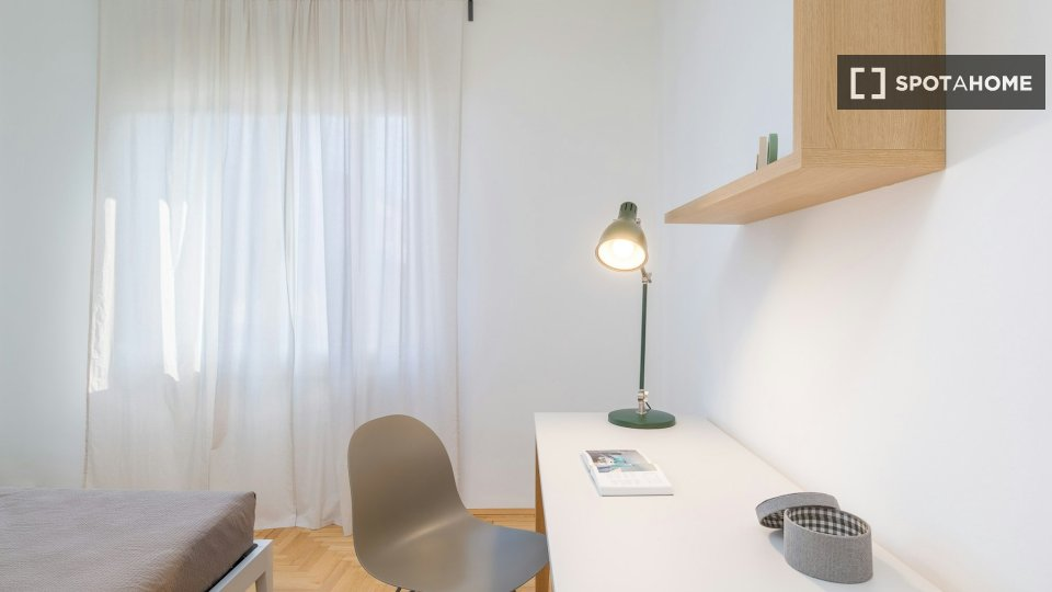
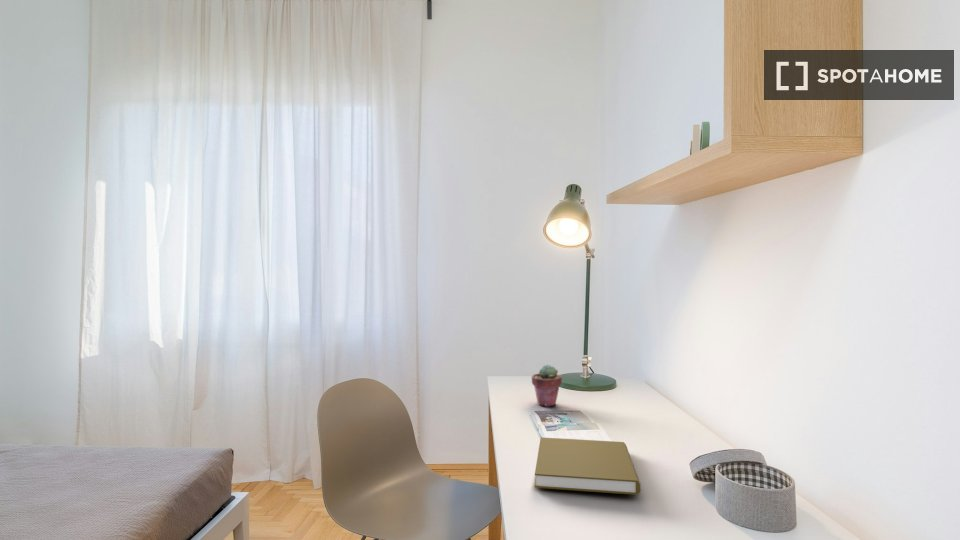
+ book [534,436,641,496]
+ potted succulent [531,363,563,407]
